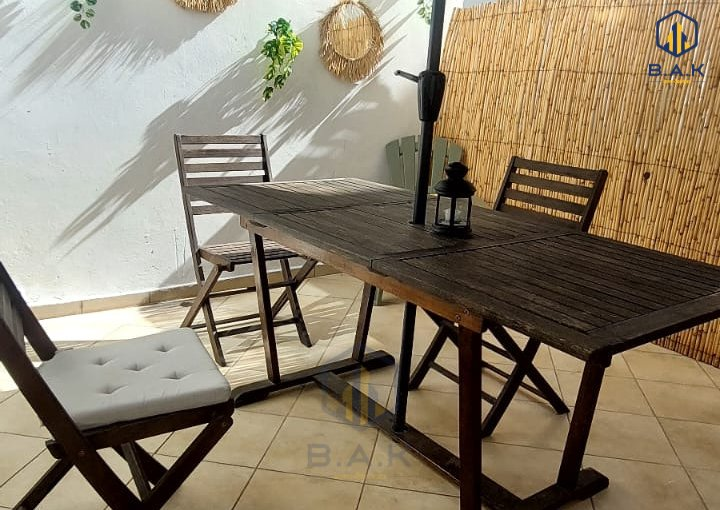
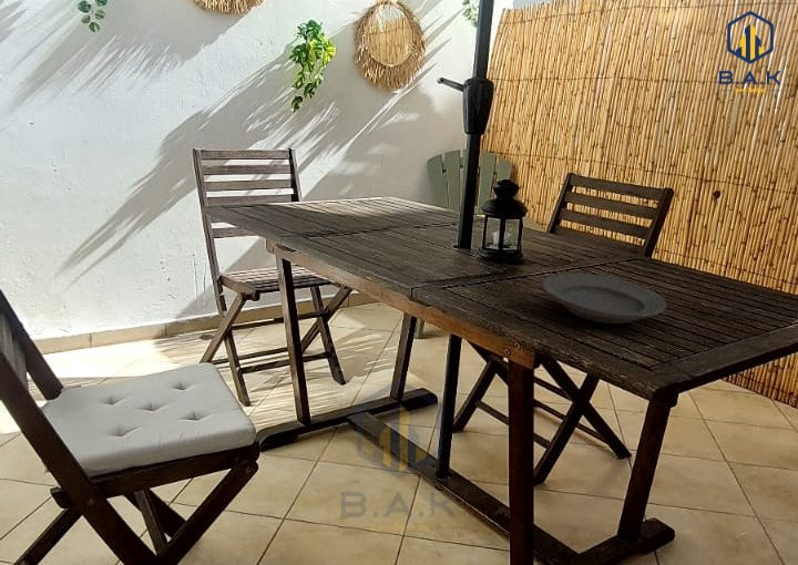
+ plate [541,273,668,325]
